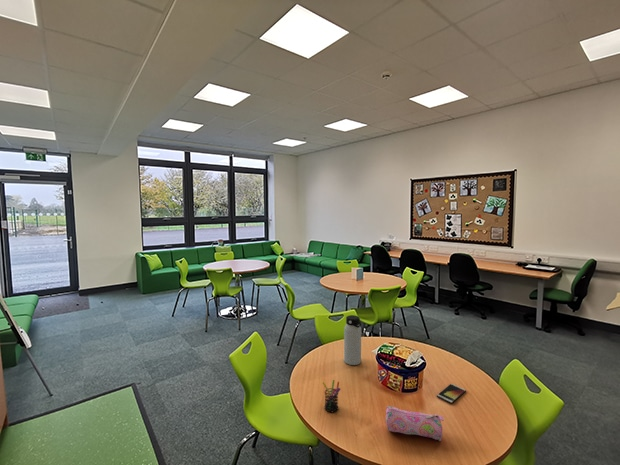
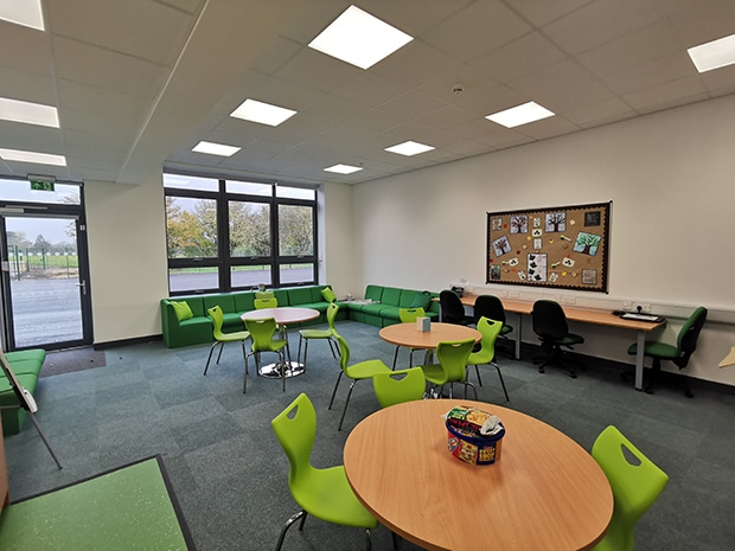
- smartphone [436,383,467,405]
- water bottle [343,314,362,366]
- pencil case [385,405,445,442]
- pen holder [321,379,342,413]
